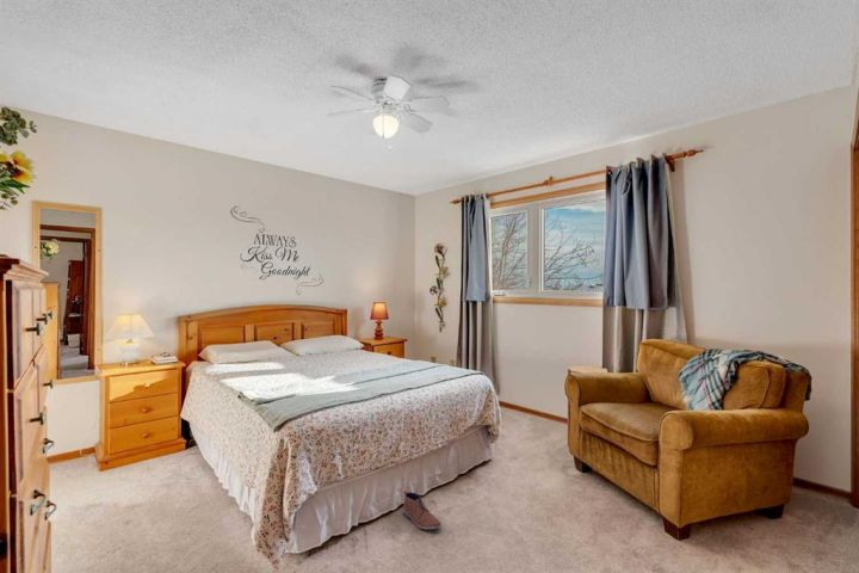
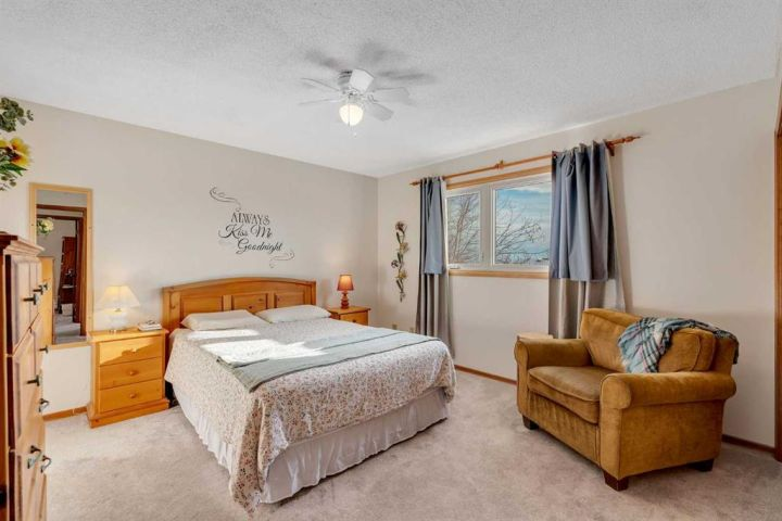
- shoe [402,489,443,531]
